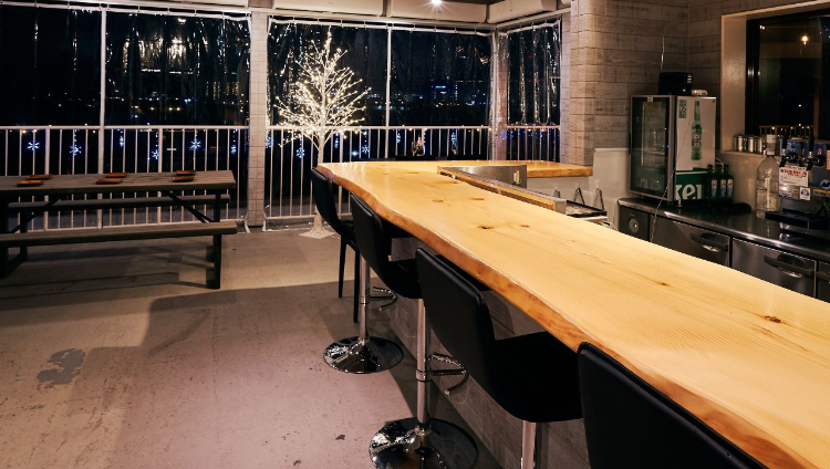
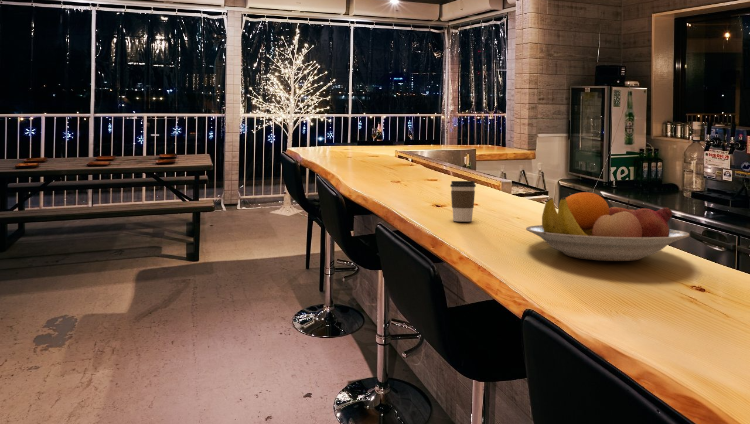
+ coffee cup [449,180,477,222]
+ fruit bowl [525,191,690,262]
